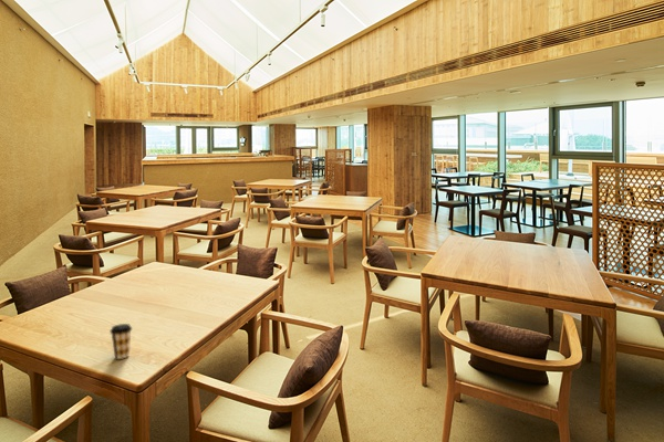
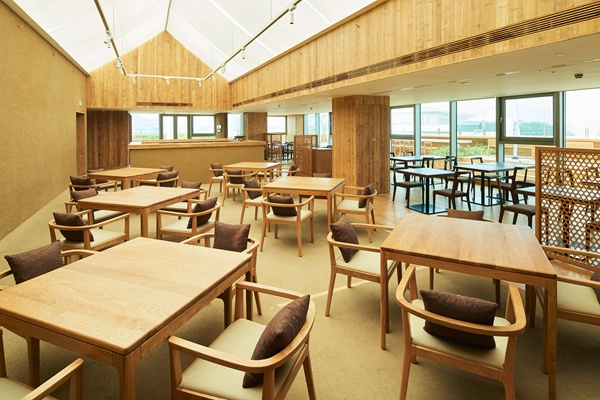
- coffee cup [108,323,133,360]
